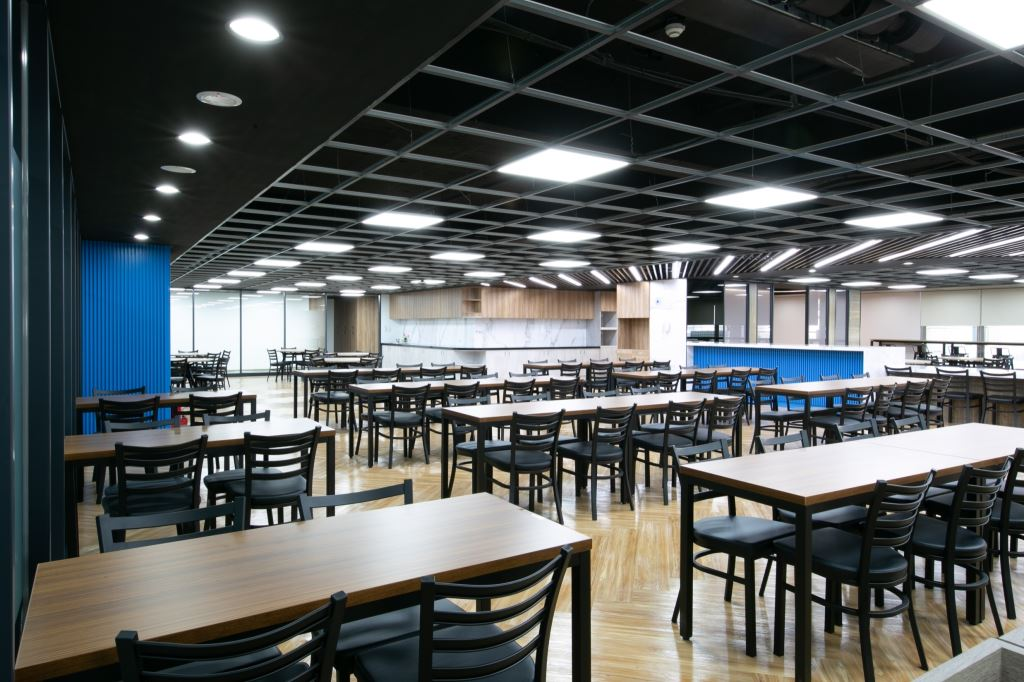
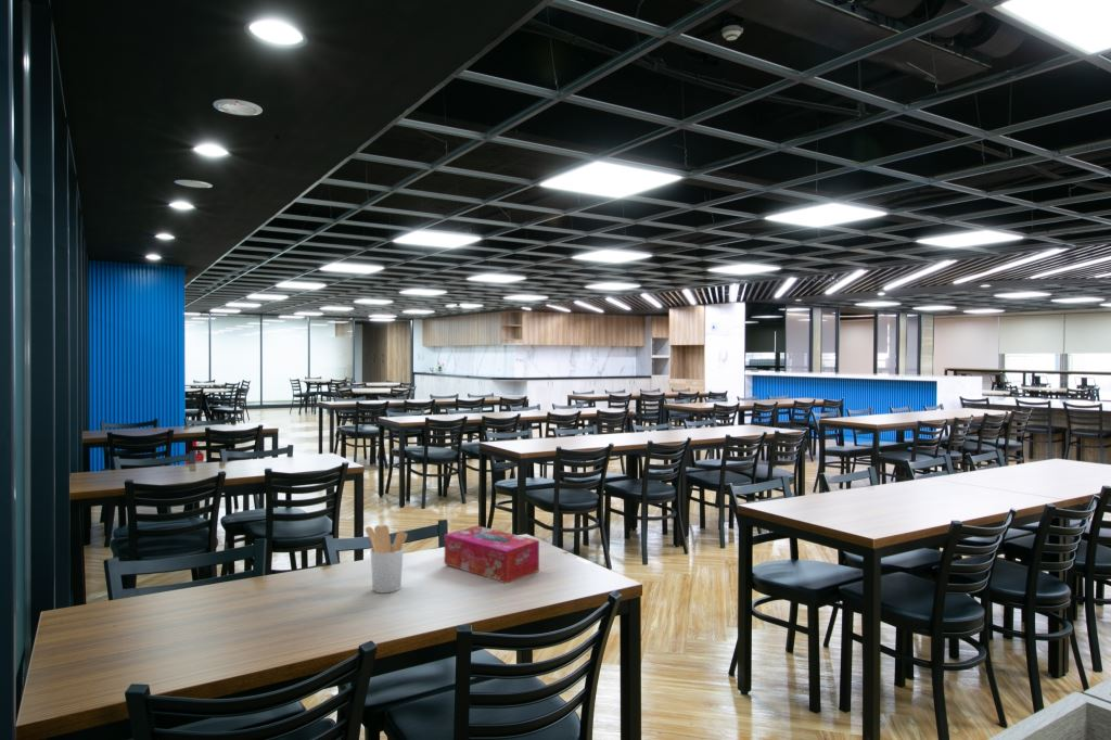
+ tissue box [444,525,540,584]
+ utensil holder [365,524,408,595]
